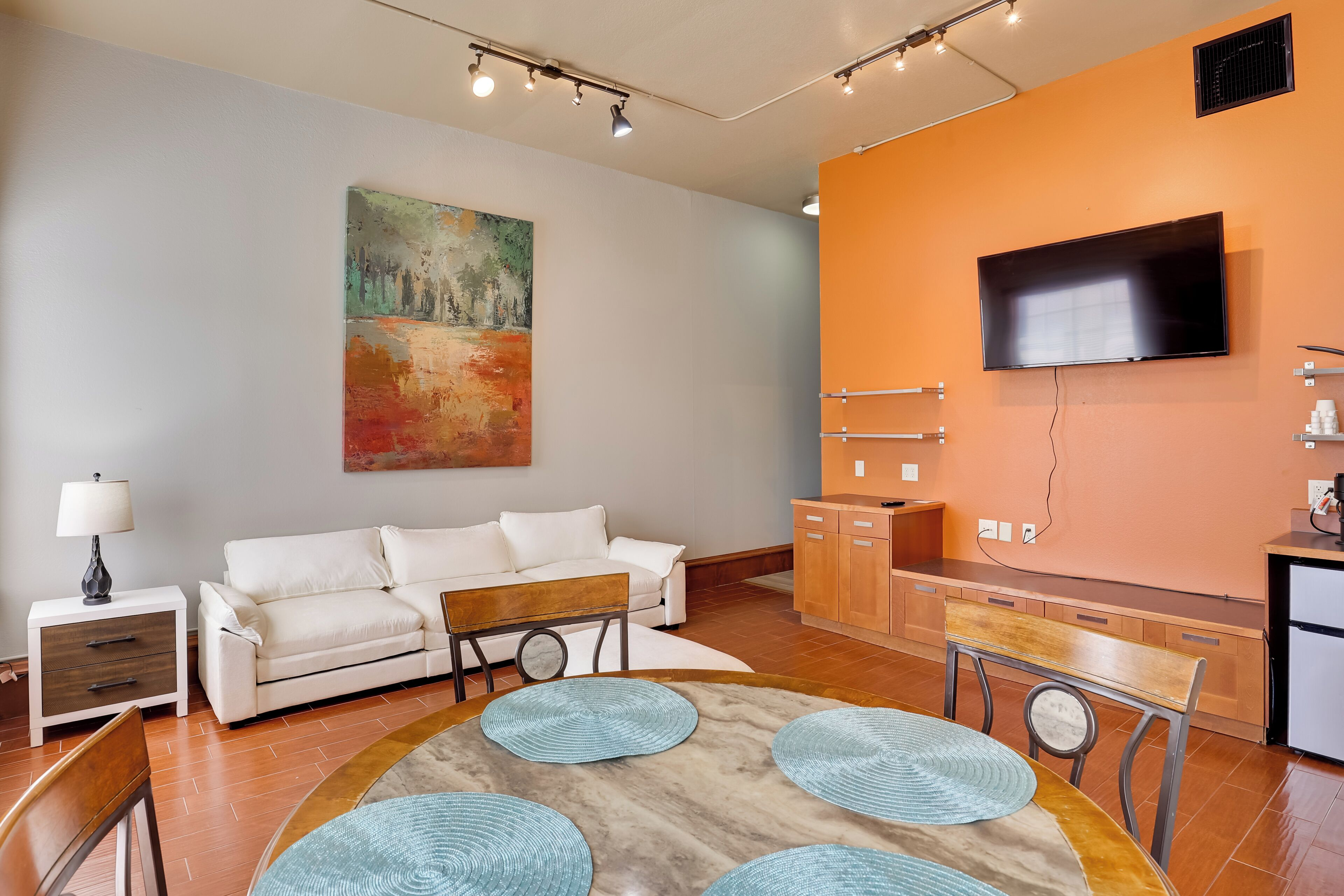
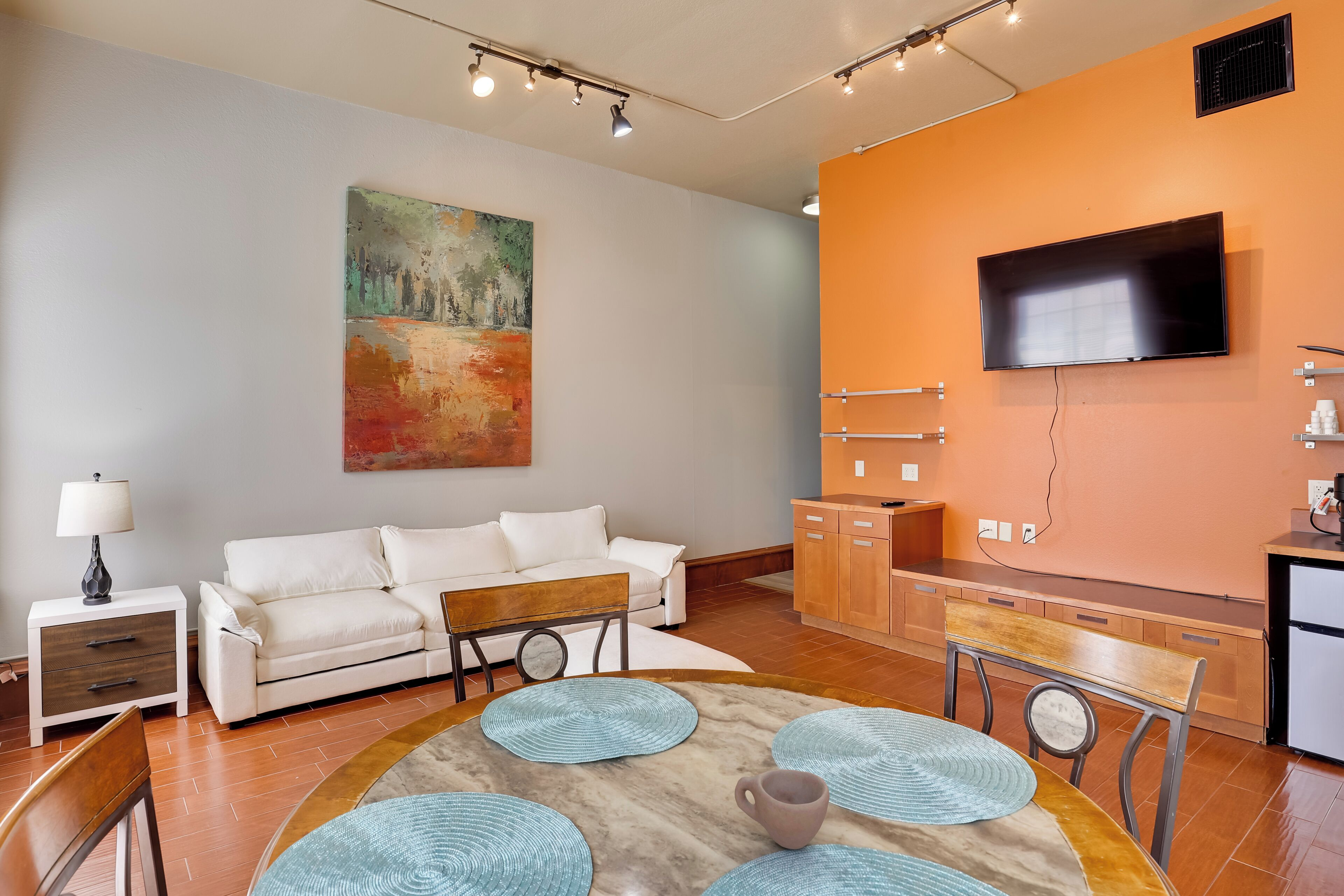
+ cup [734,769,830,850]
